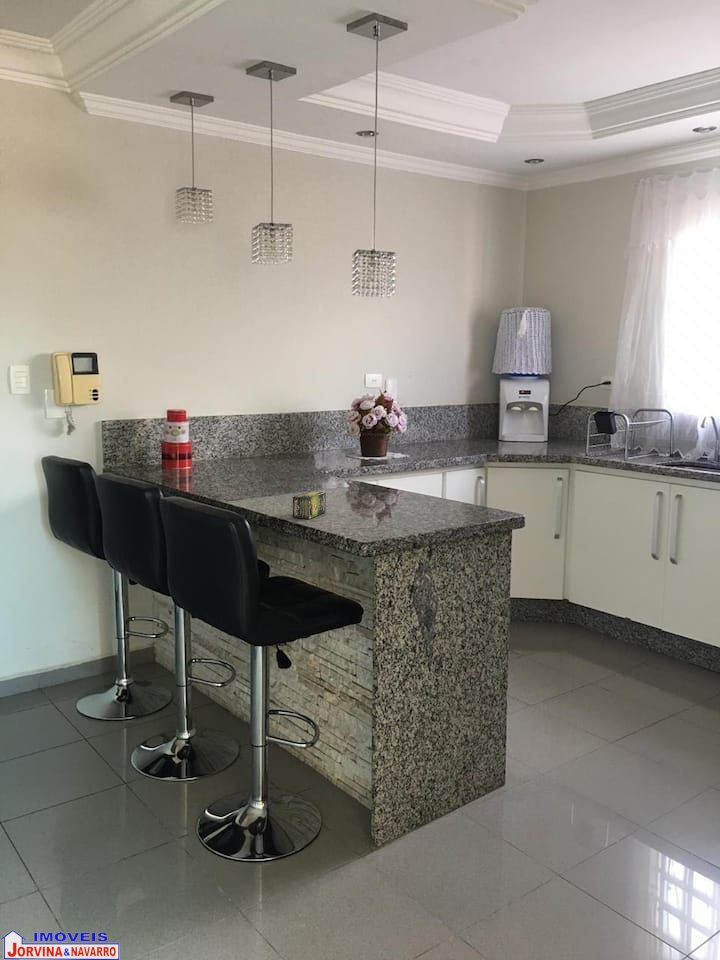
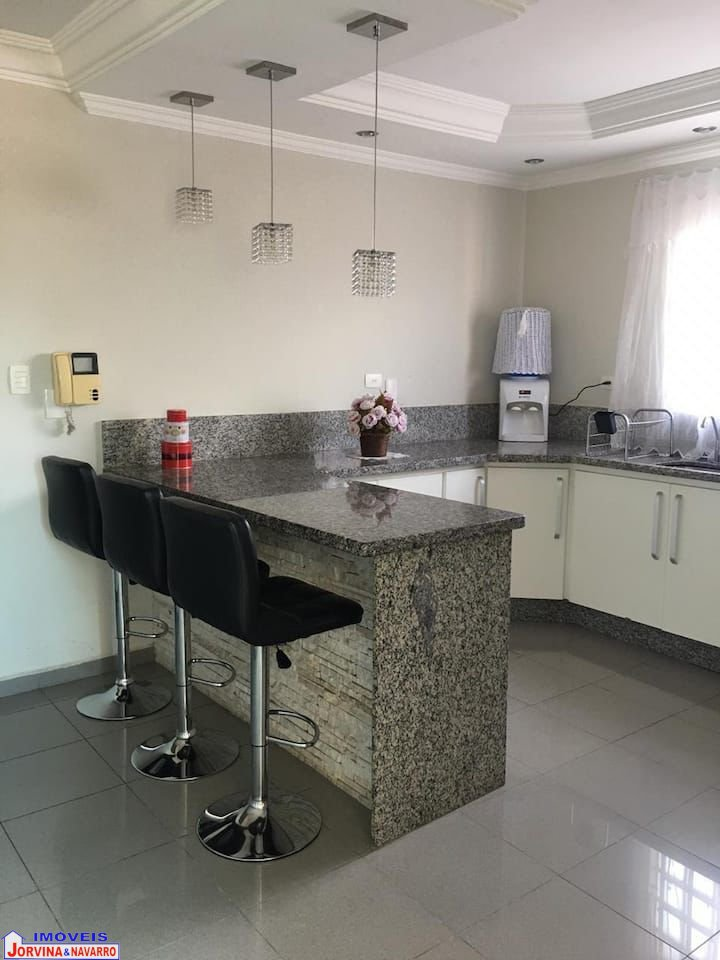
- tea box [292,490,327,520]
